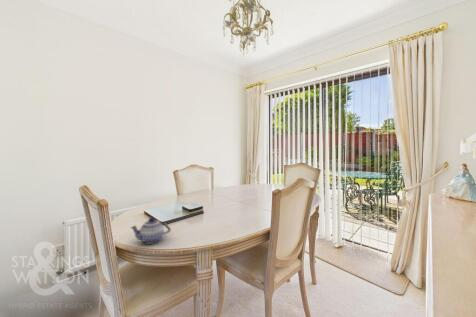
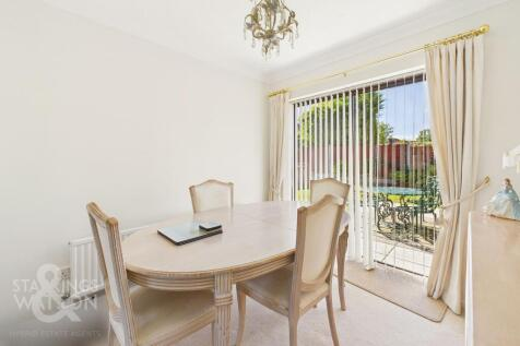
- teapot [129,216,172,245]
